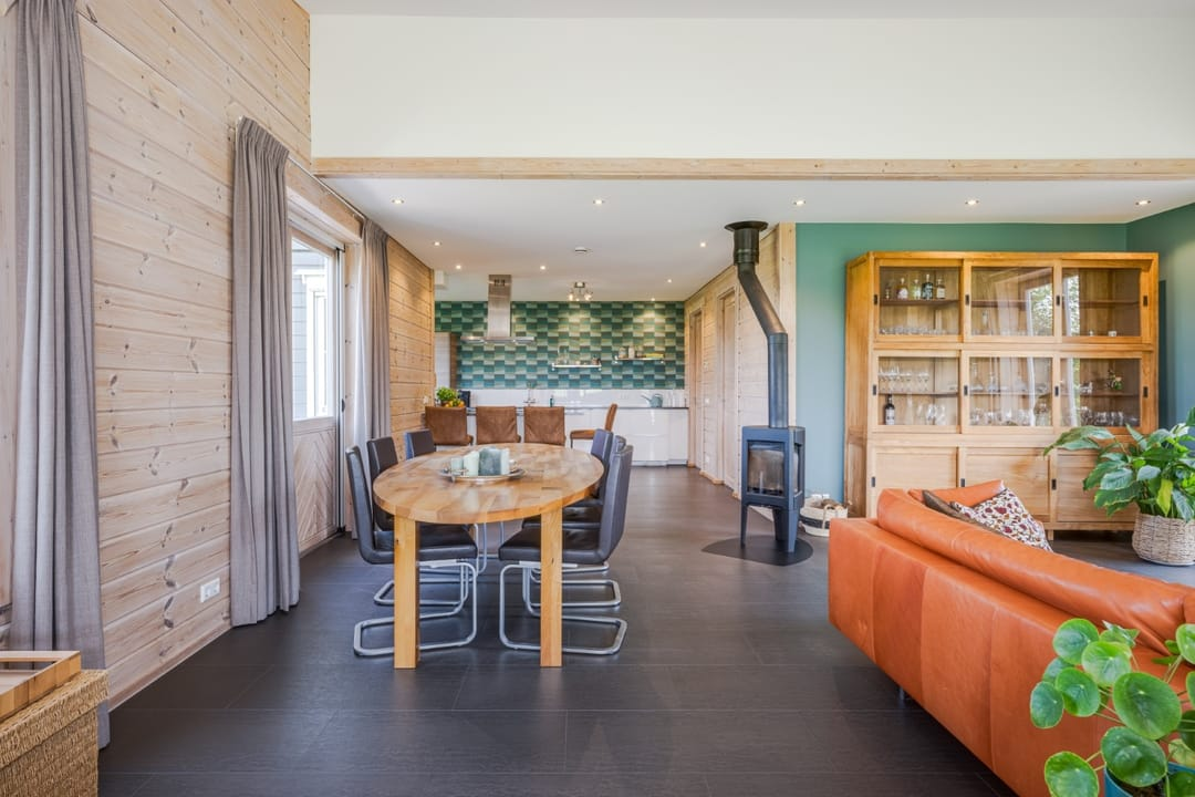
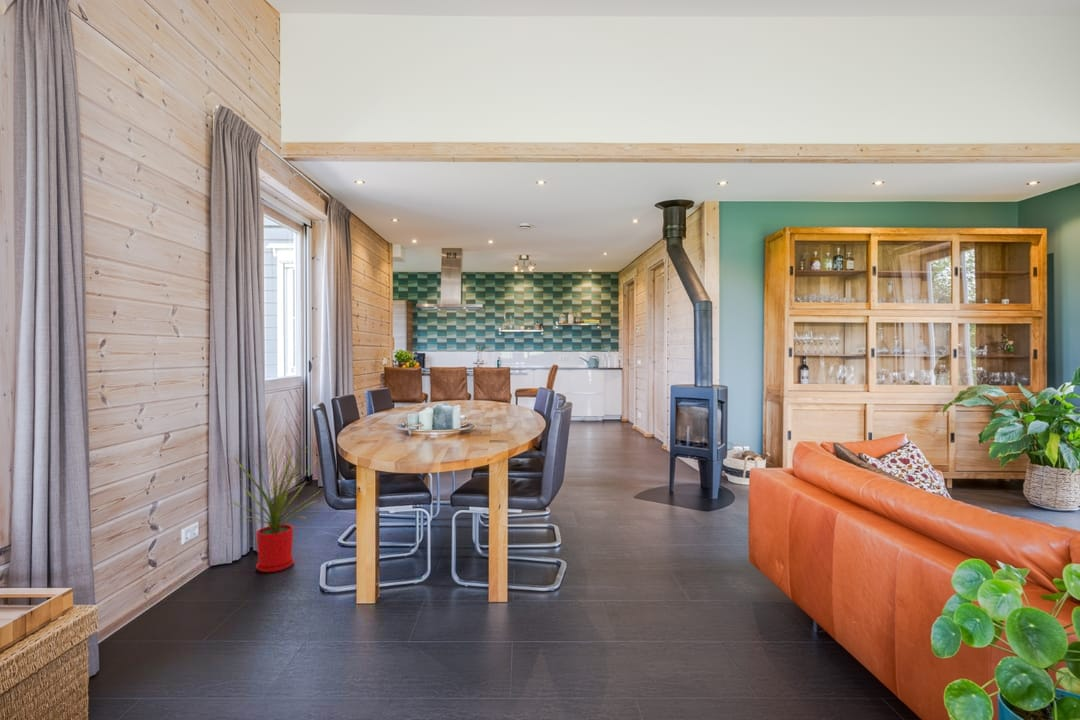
+ house plant [221,441,324,573]
